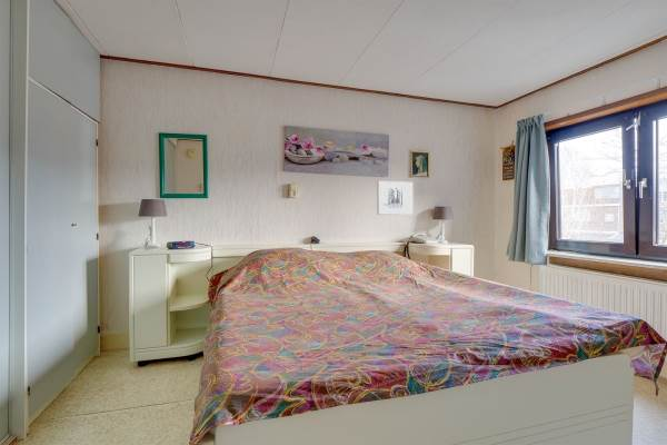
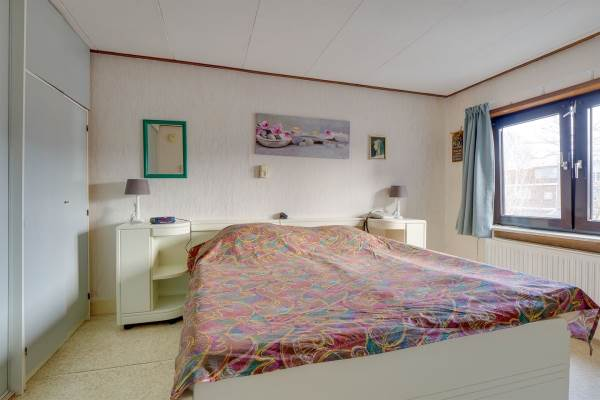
- wall art [377,180,414,216]
